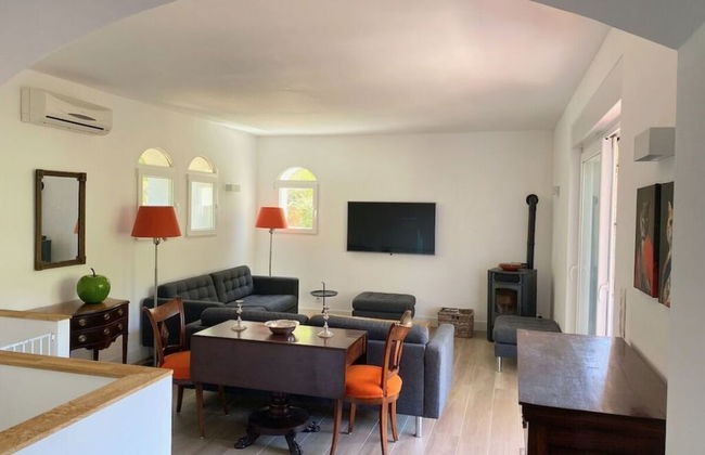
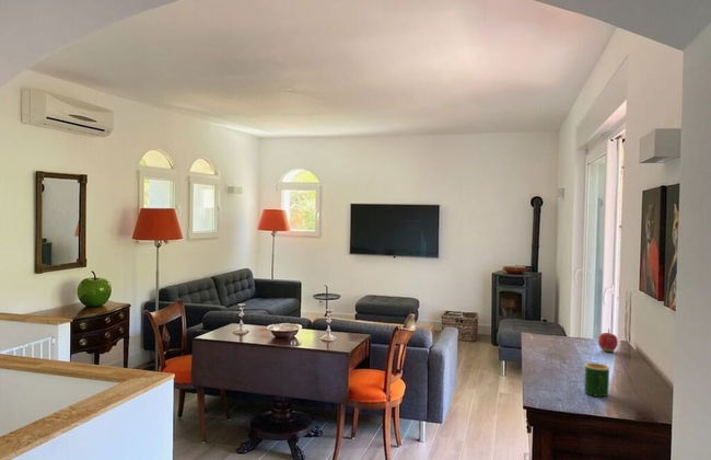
+ apple [597,327,619,353]
+ mug [584,361,611,398]
